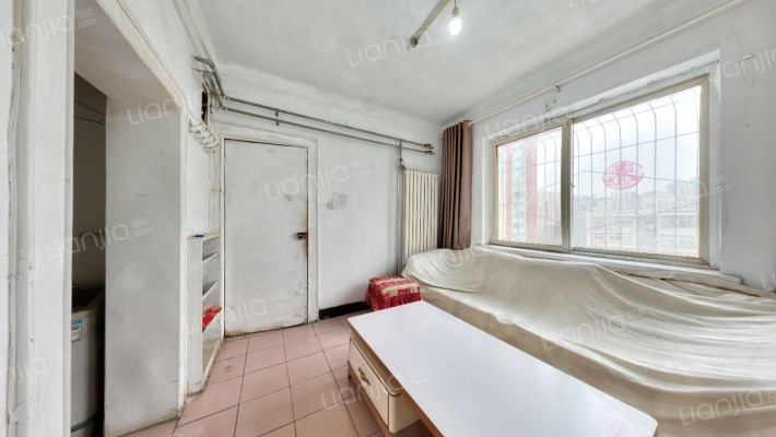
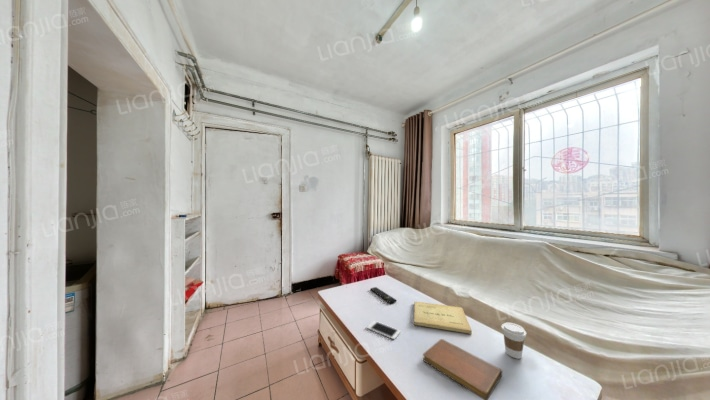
+ notebook [422,338,503,400]
+ coffee cup [501,322,527,360]
+ book [413,301,473,335]
+ cell phone [366,320,401,340]
+ remote control [369,286,398,304]
